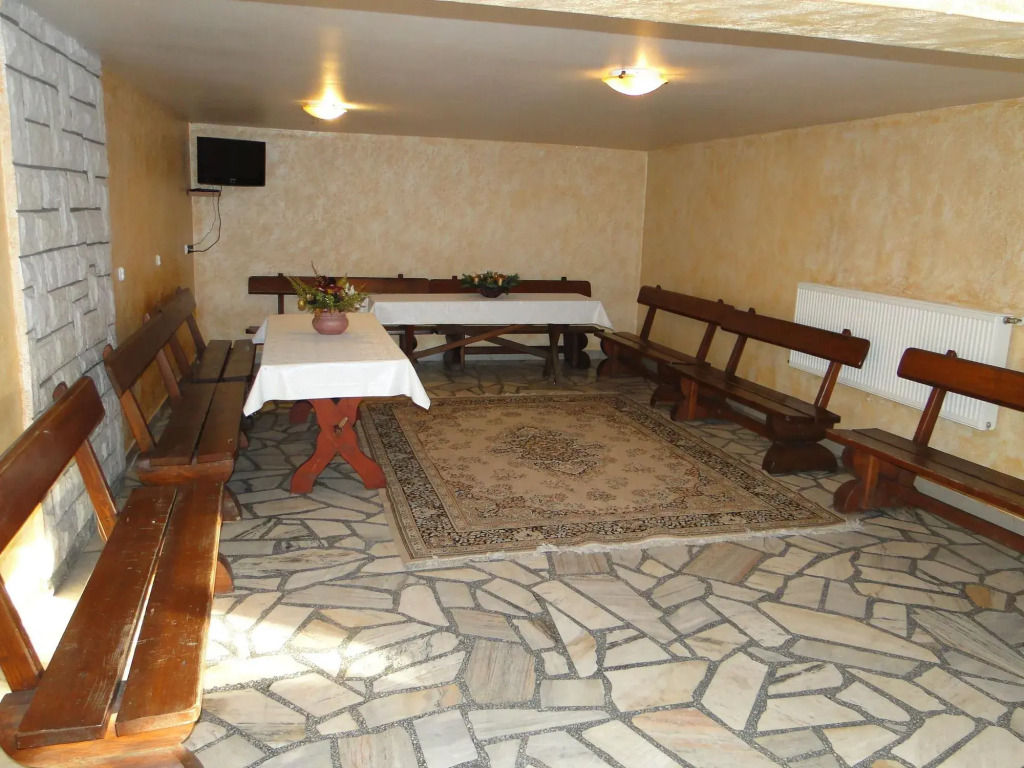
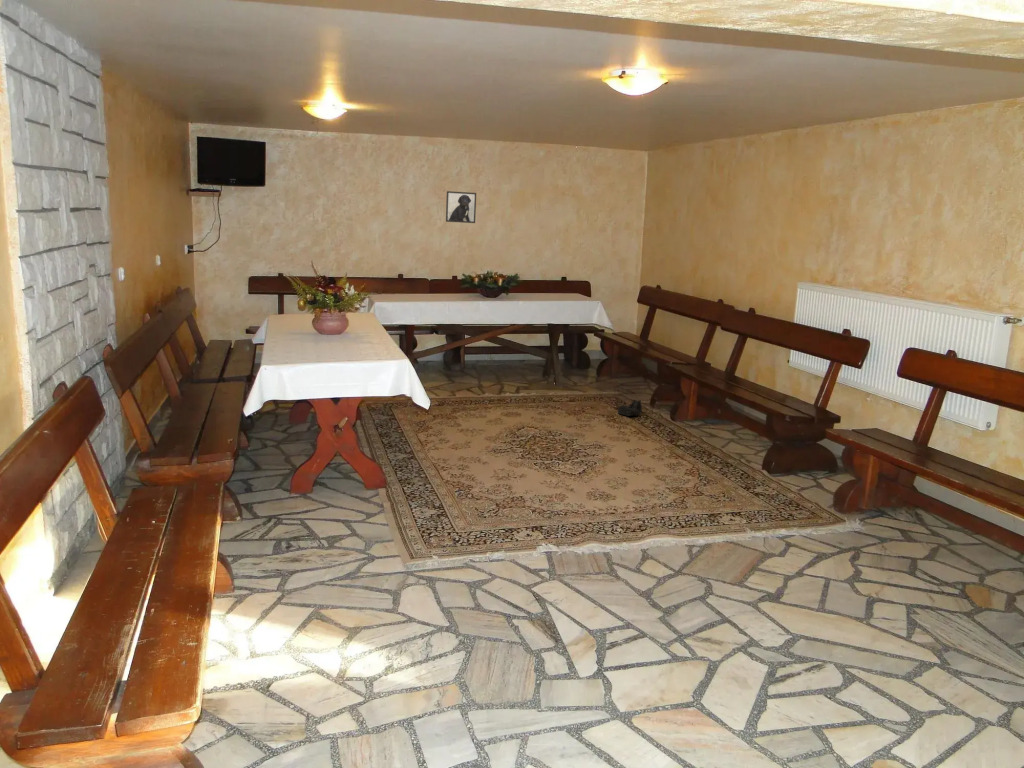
+ boots [617,398,643,417]
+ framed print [445,190,477,224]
